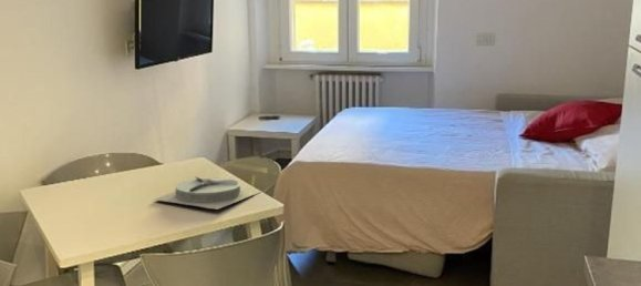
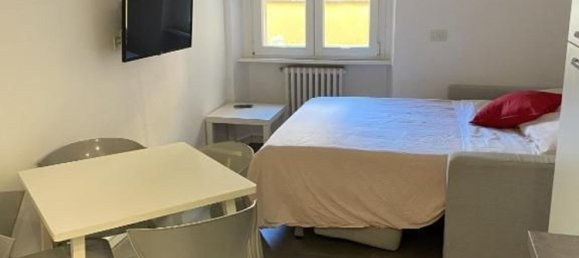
- plate [154,175,261,211]
